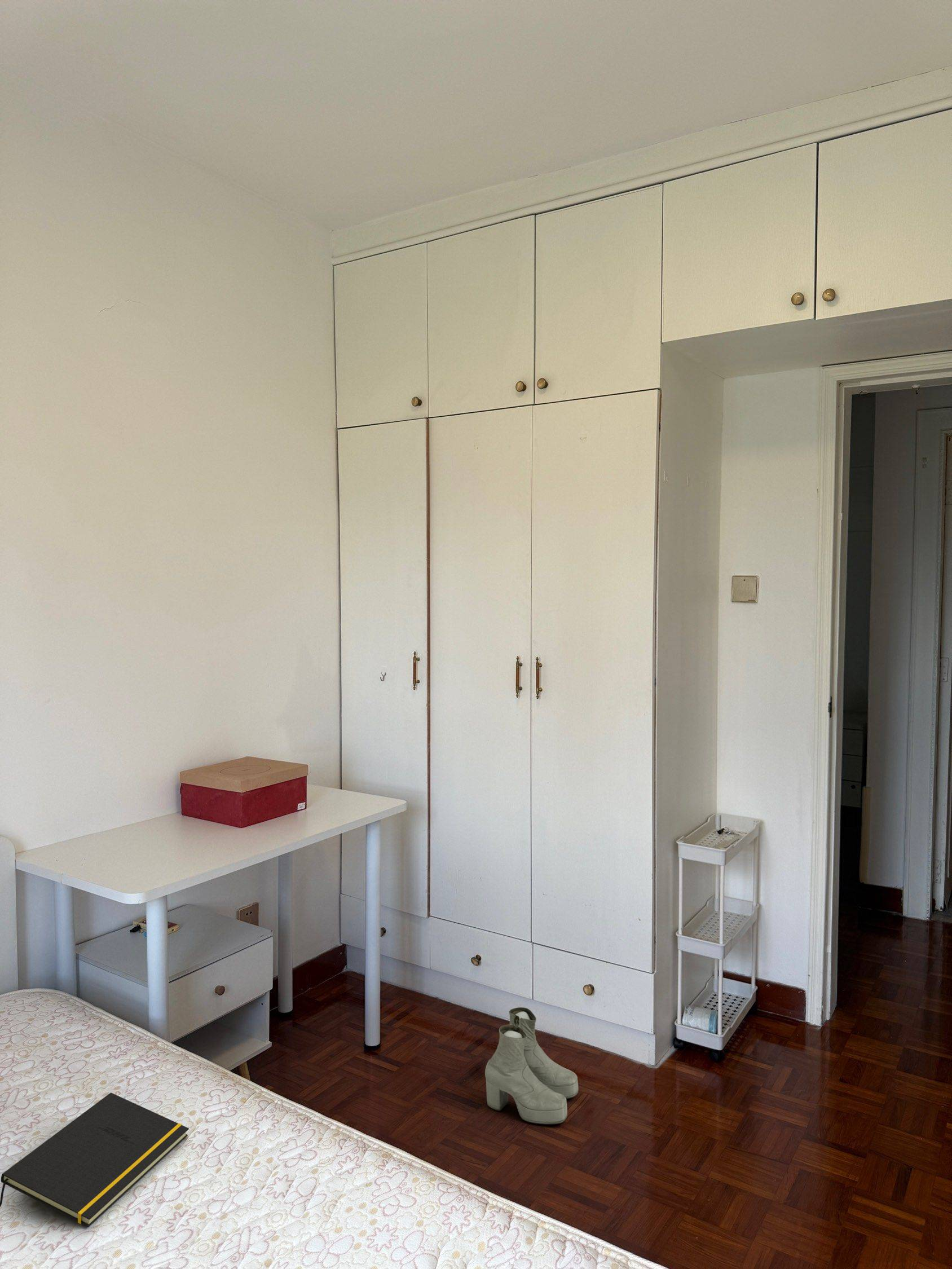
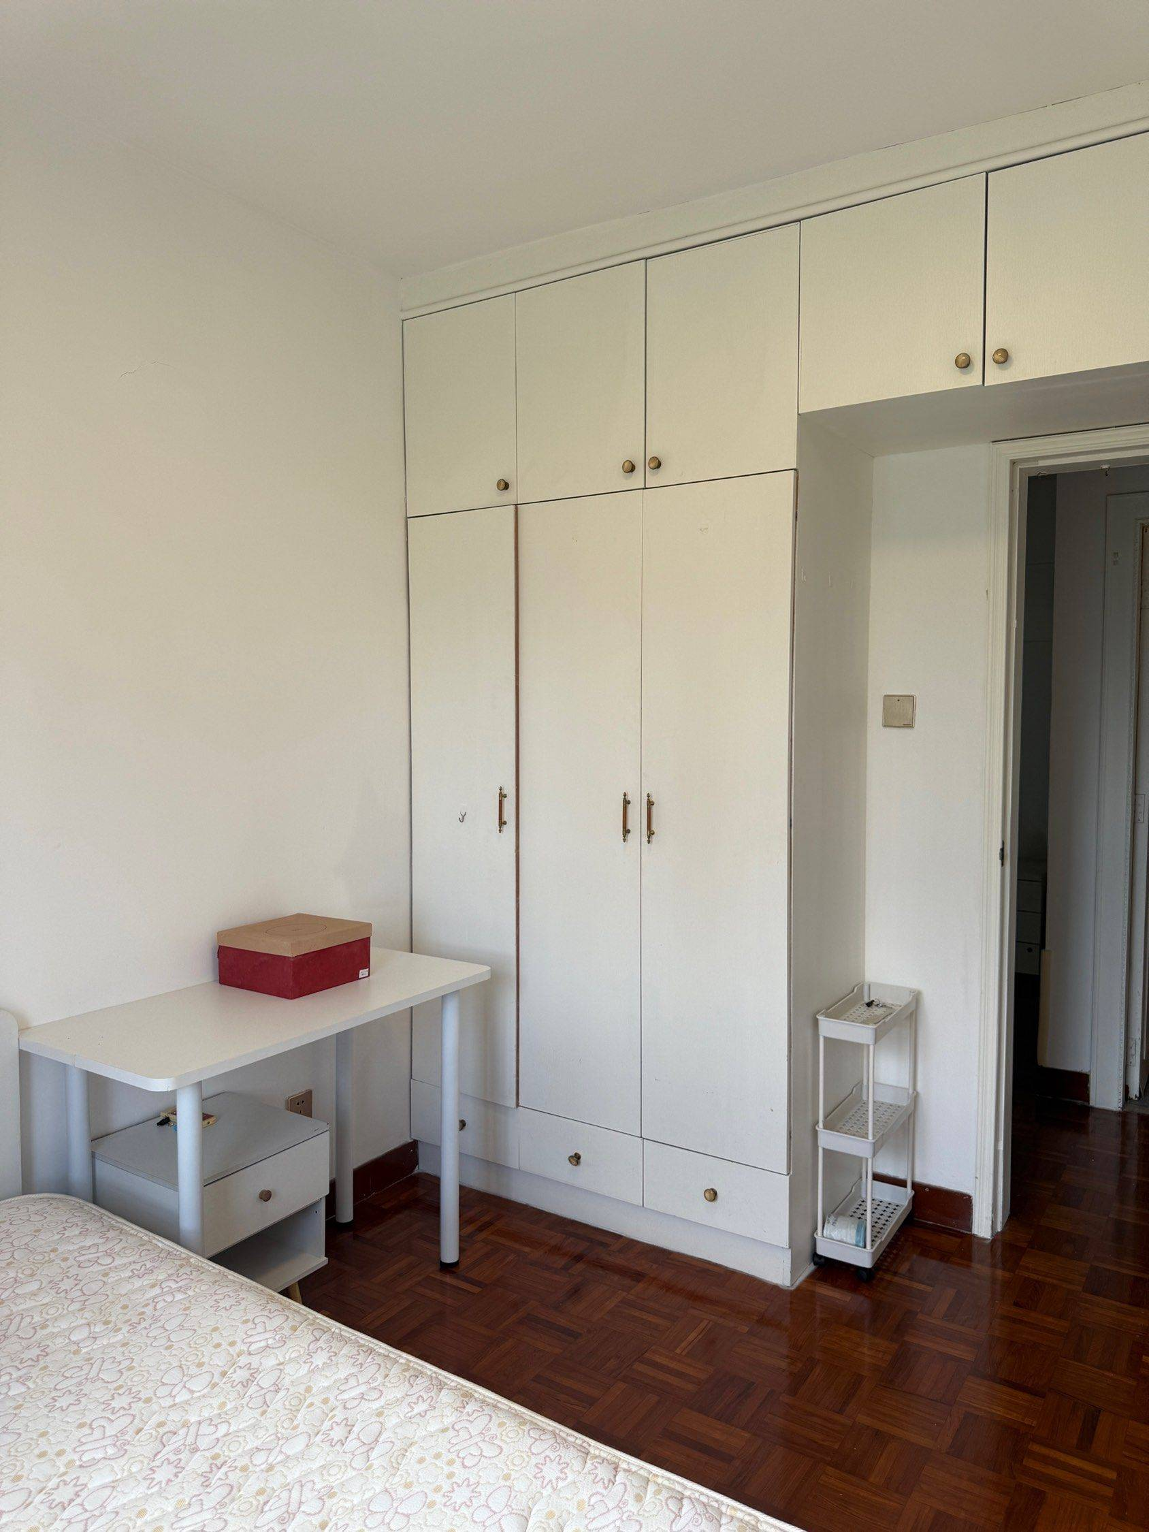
- boots [484,1007,579,1125]
- notepad [0,1092,189,1228]
